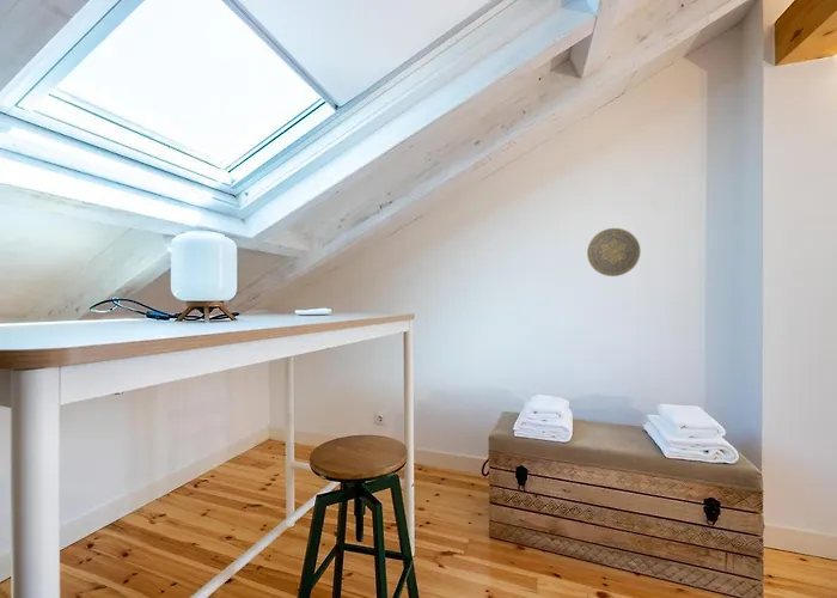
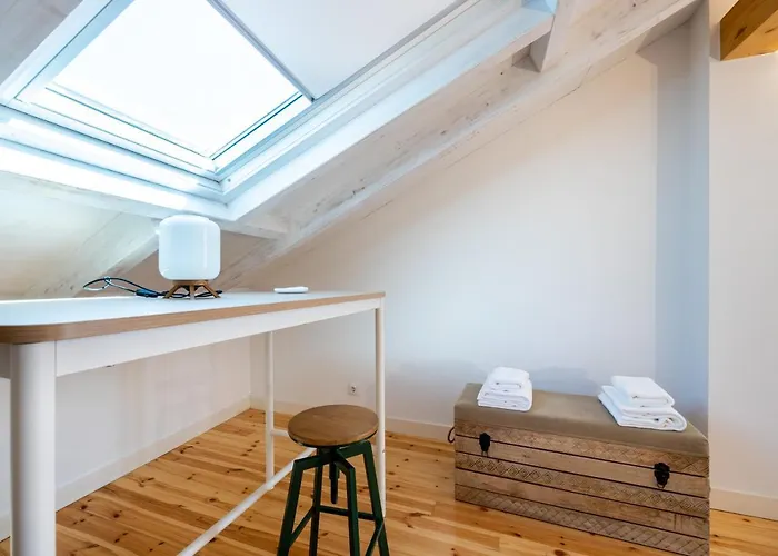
- decorative plate [586,227,641,277]
